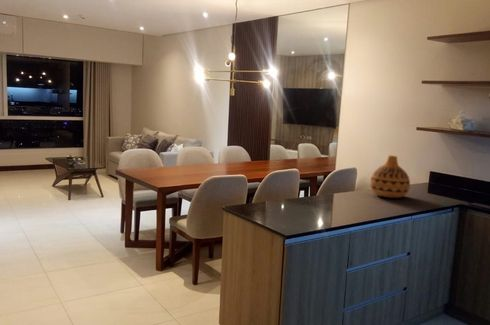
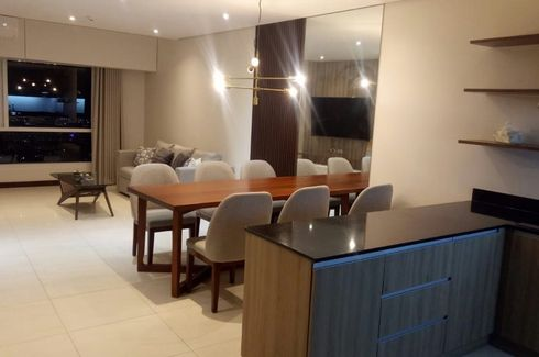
- vase [369,155,411,199]
